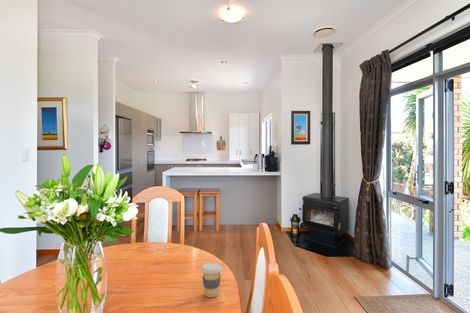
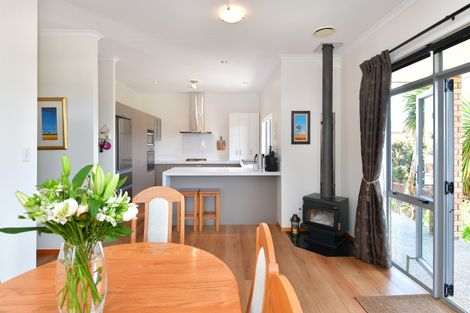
- coffee cup [200,261,223,298]
